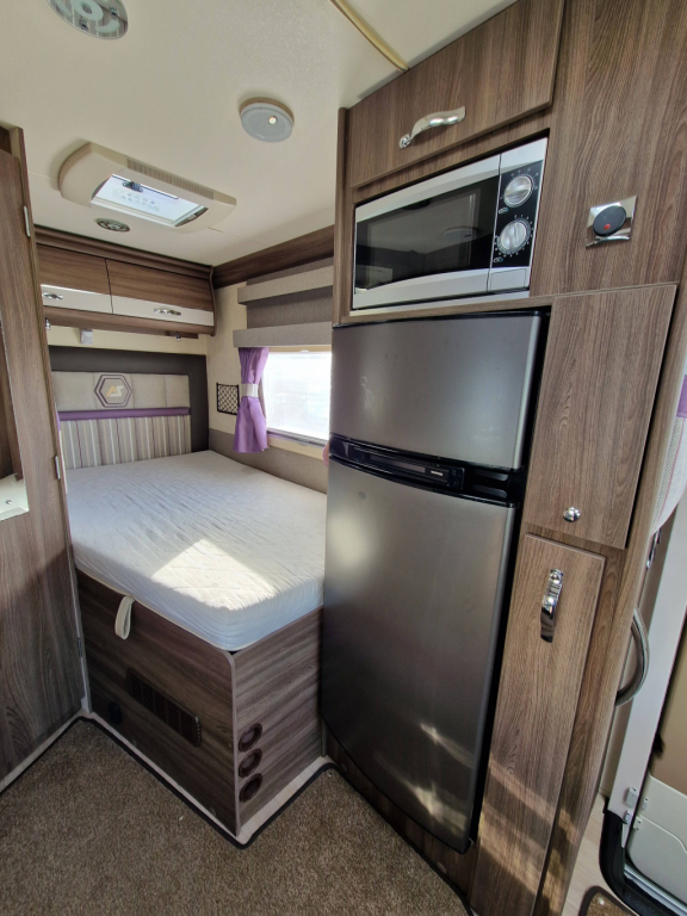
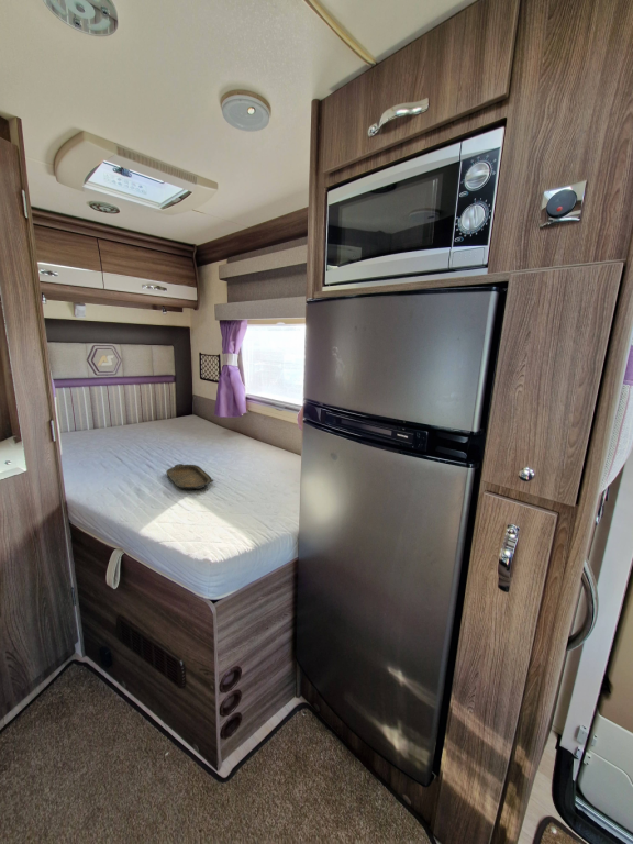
+ serving tray [165,463,215,491]
